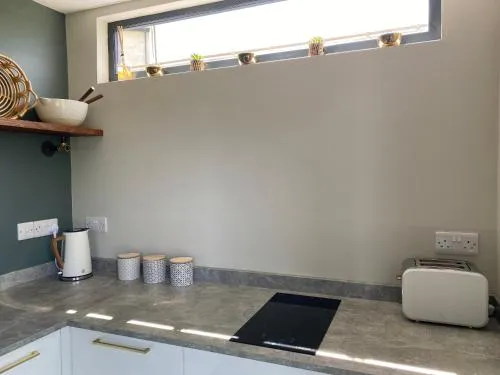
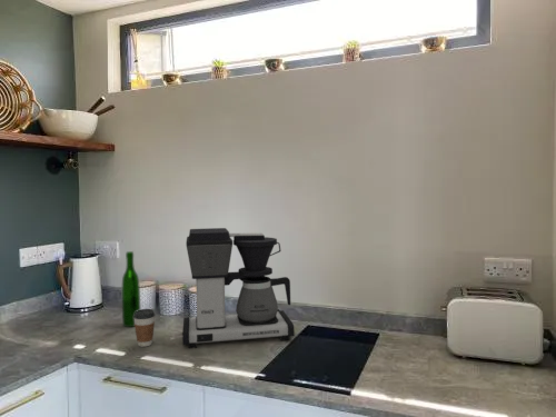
+ wine bottle [121,250,141,328]
+ coffee maker [181,227,295,349]
+ coffee cup [133,308,156,348]
